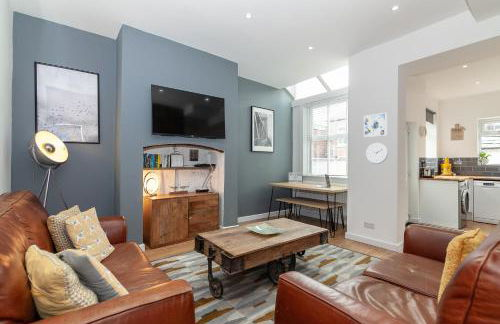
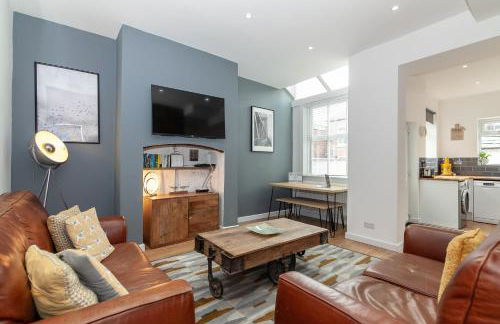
- wall clock [365,142,389,165]
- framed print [363,112,388,138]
